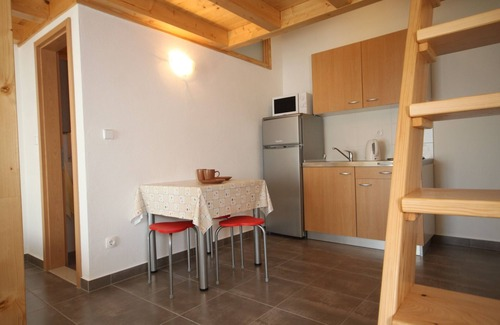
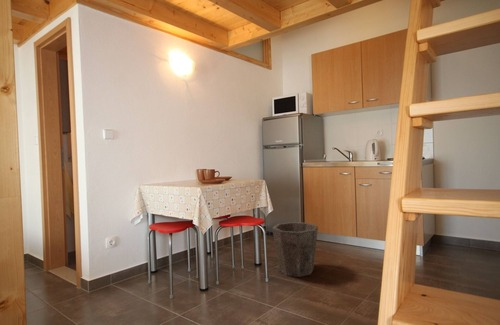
+ waste bin [271,221,319,278]
